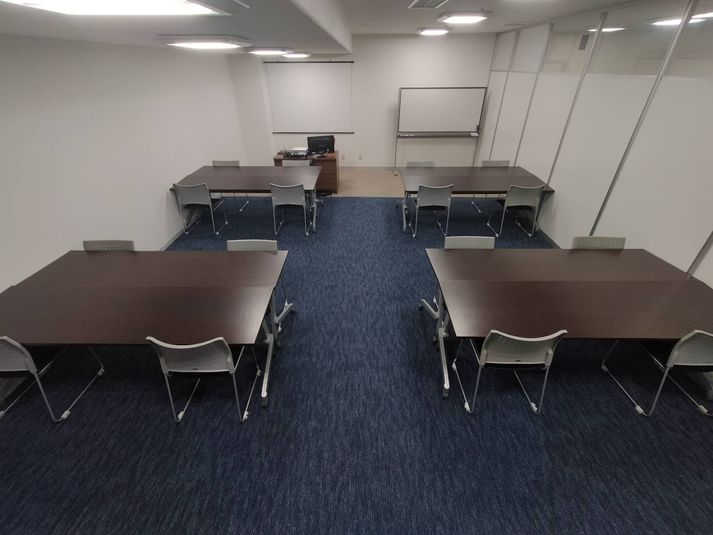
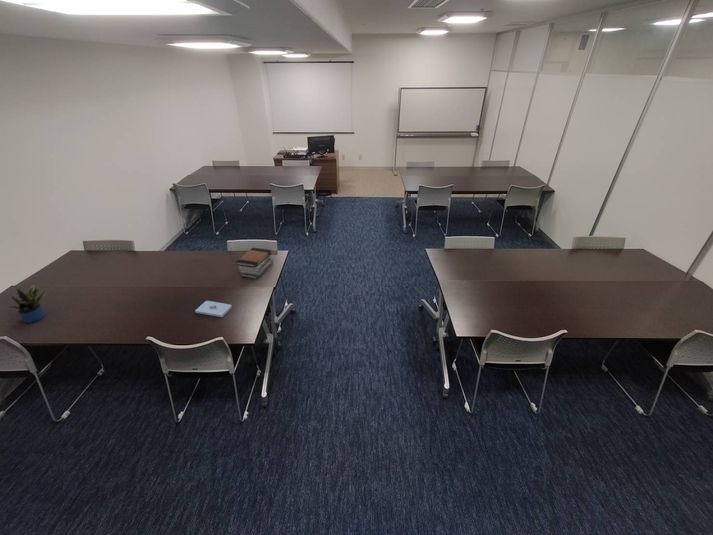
+ potted plant [7,284,46,324]
+ book stack [235,247,274,280]
+ notepad [194,300,233,318]
